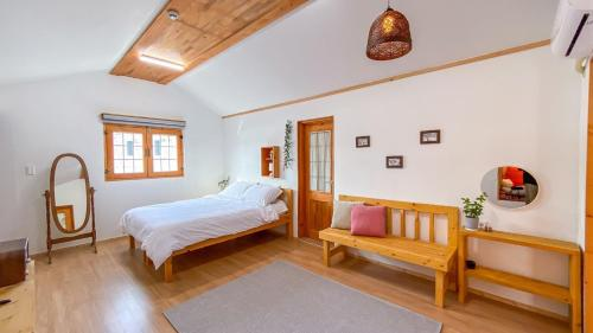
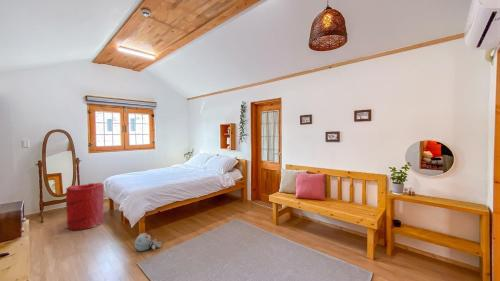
+ laundry hamper [65,182,105,231]
+ plush toy [134,232,162,252]
